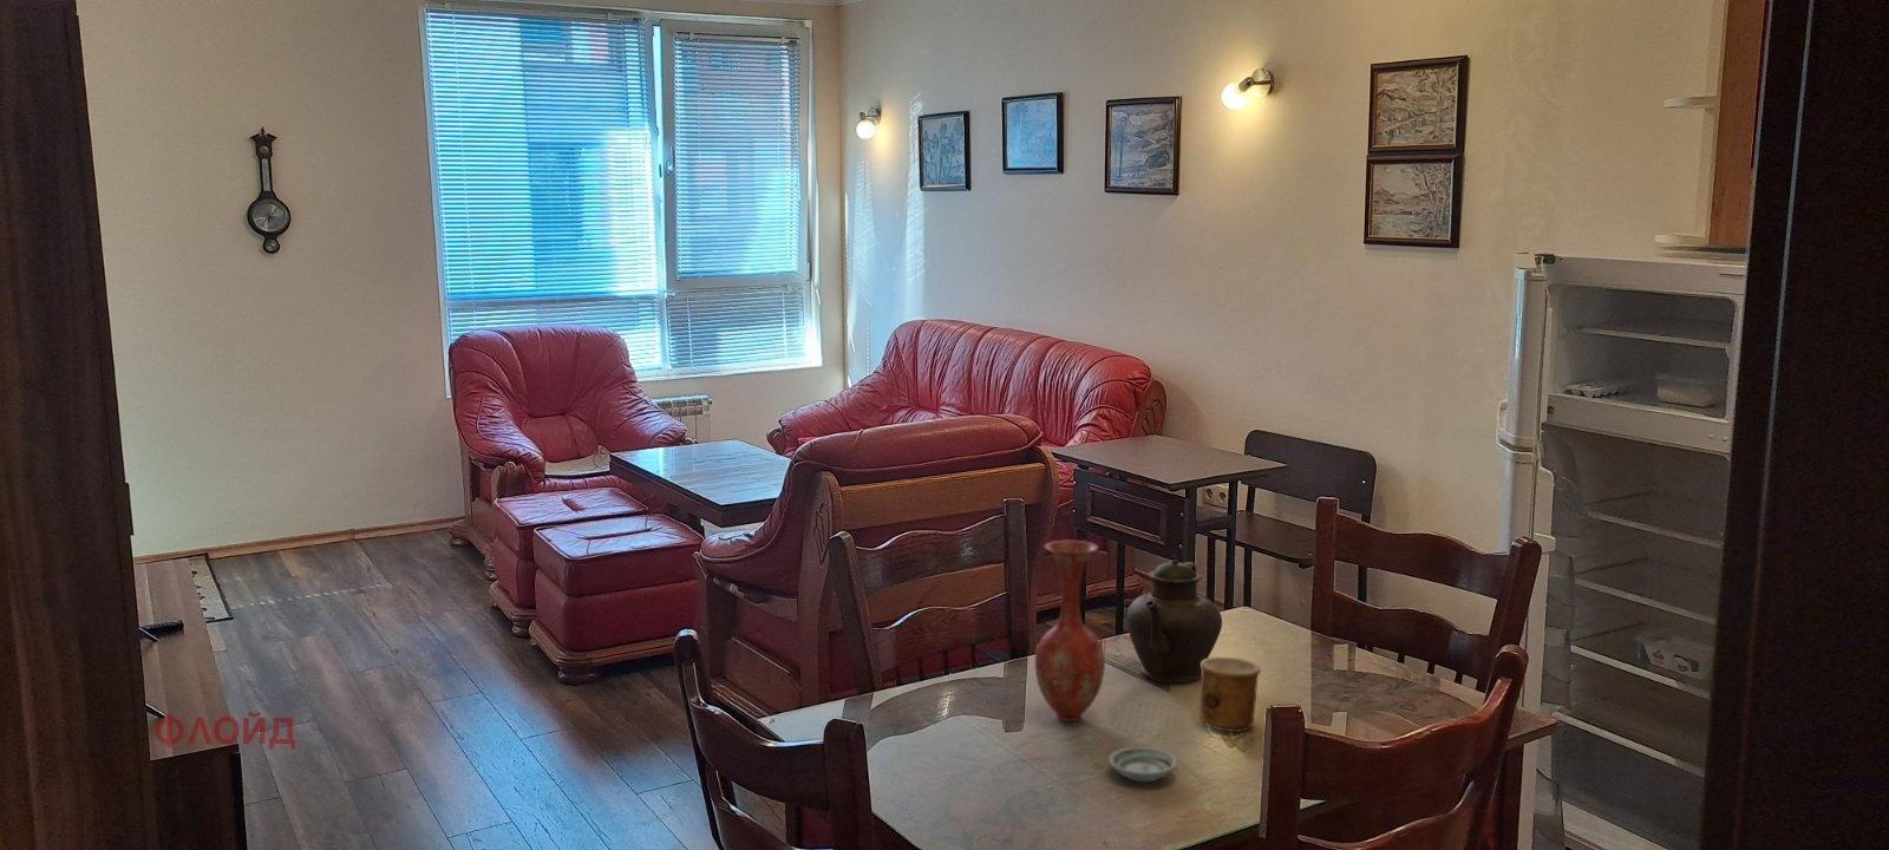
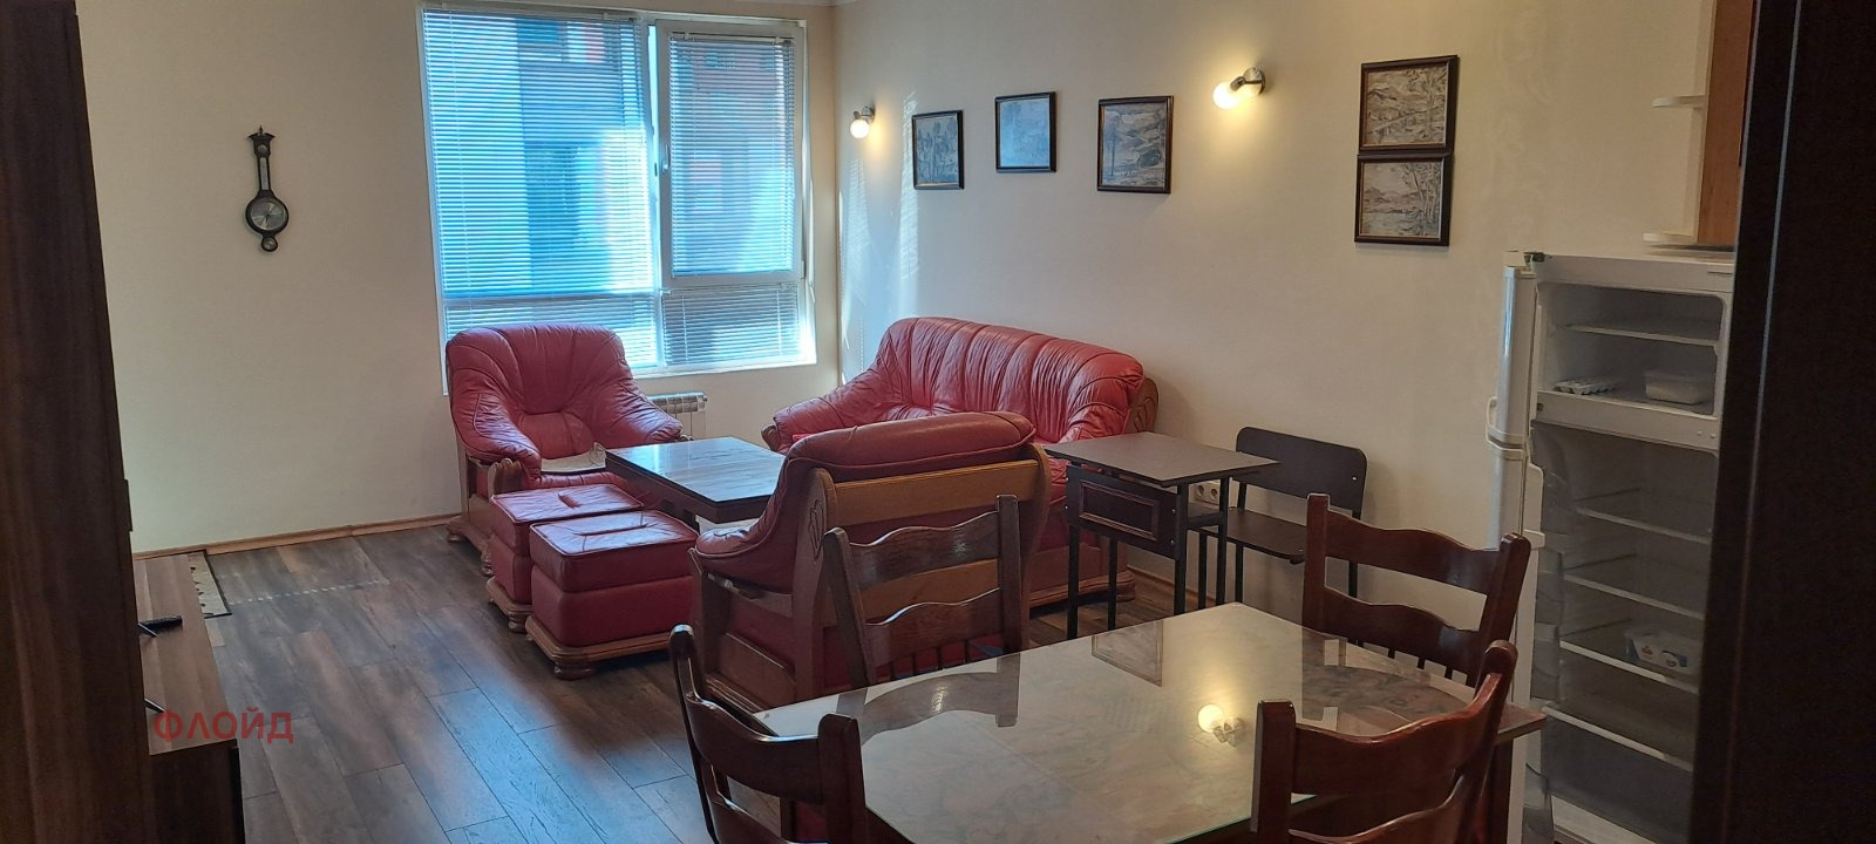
- saucer [1107,746,1178,783]
- teapot [1125,554,1223,685]
- vase [1034,539,1106,722]
- cup [1199,655,1263,733]
